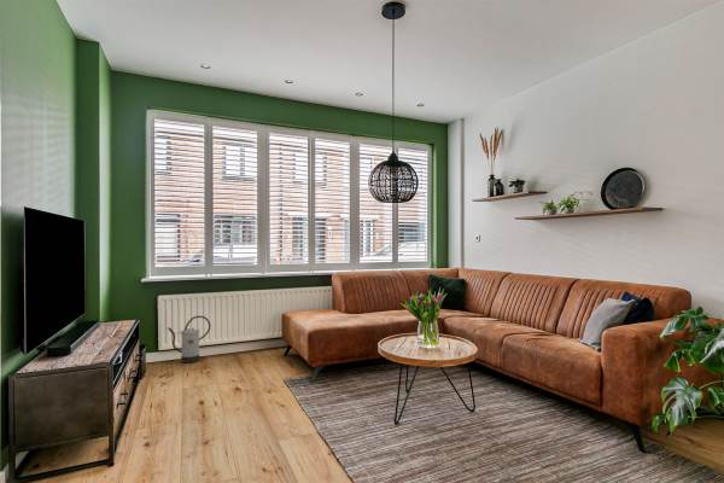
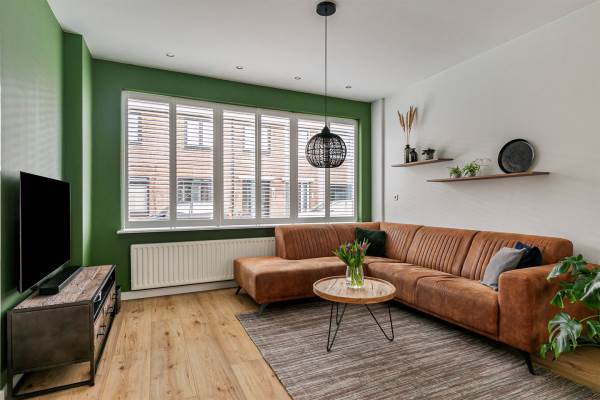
- watering can [167,315,212,365]
